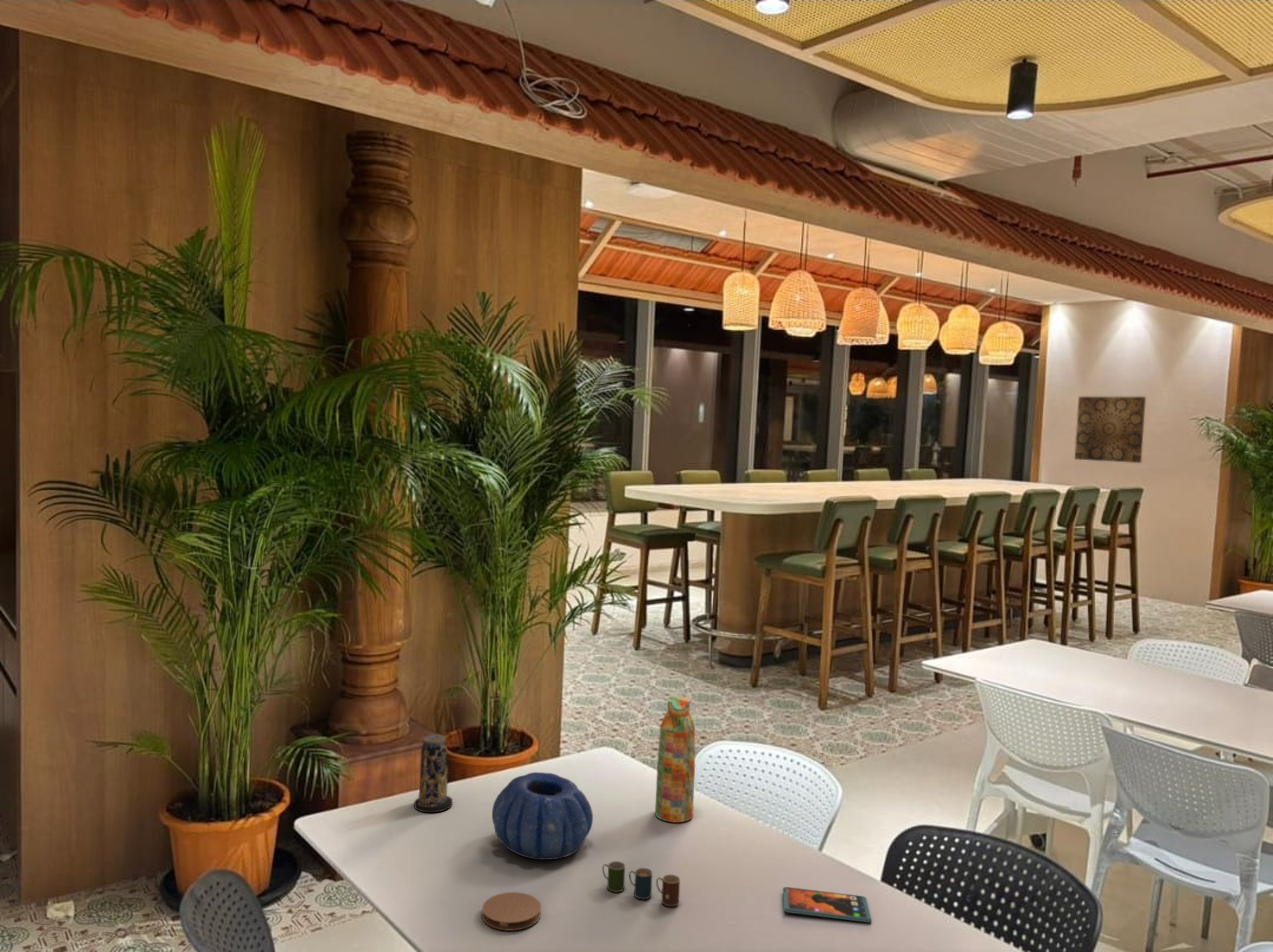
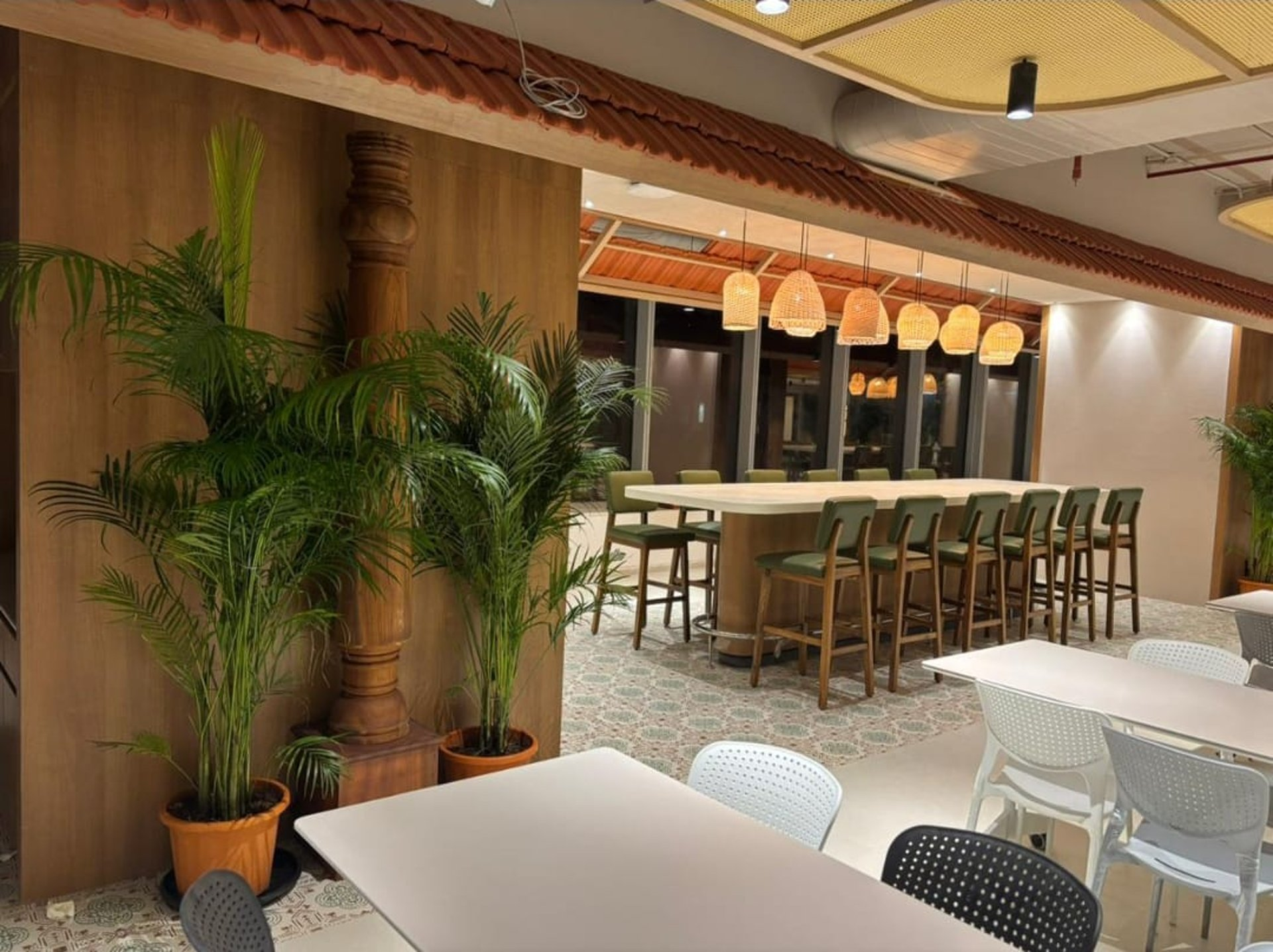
- cup [602,861,681,907]
- wall art [1074,396,1146,463]
- water bottle [654,696,696,823]
- candle [414,734,453,813]
- smartphone [782,886,873,923]
- coaster [481,892,542,931]
- decorative bowl [491,772,593,861]
